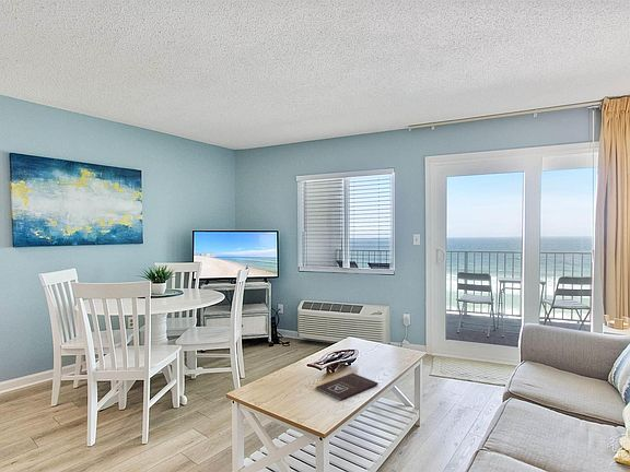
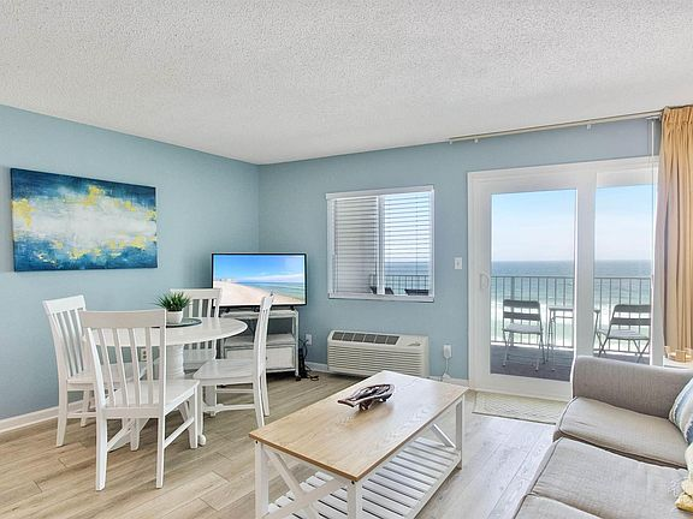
- book [315,371,380,402]
